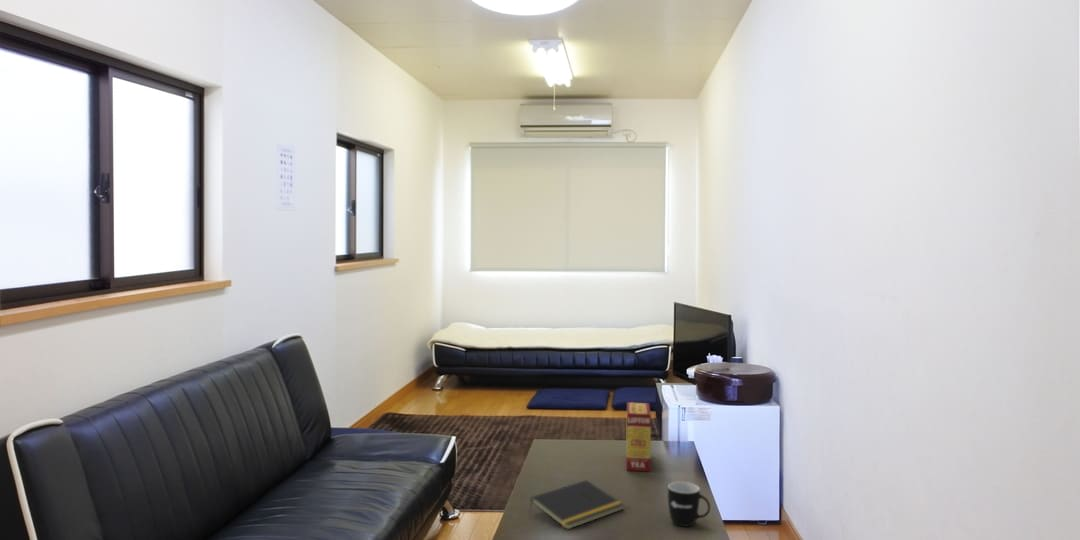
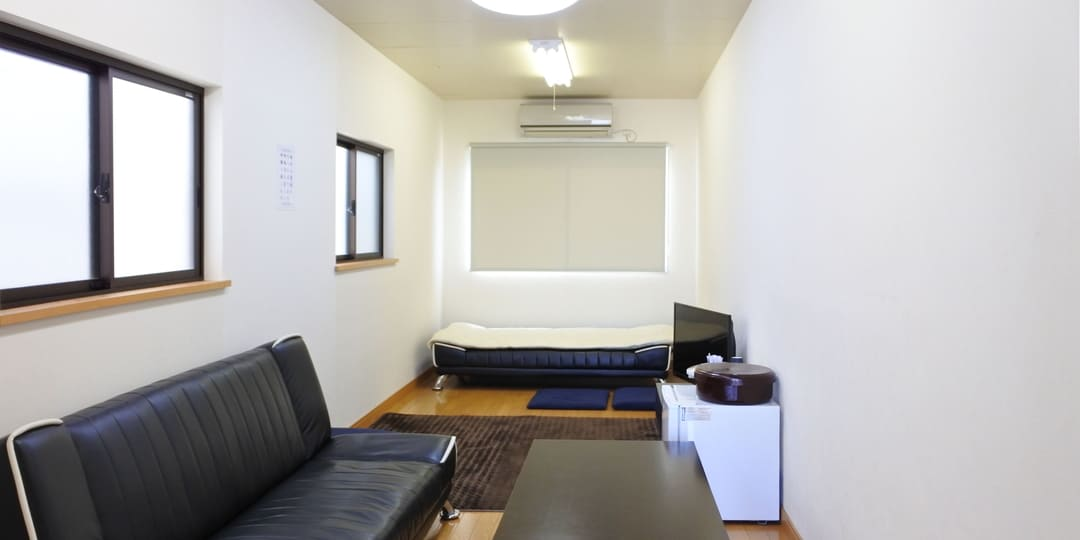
- mug [667,481,711,528]
- notepad [528,479,625,531]
- tea box [625,401,652,472]
